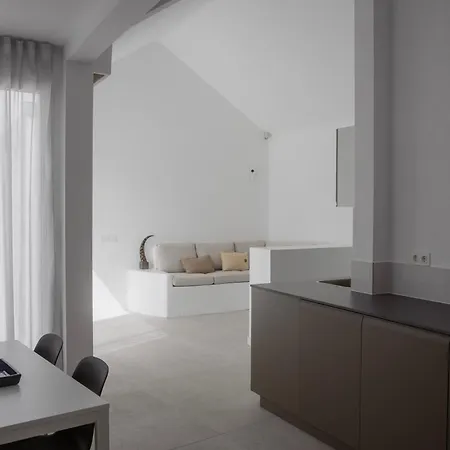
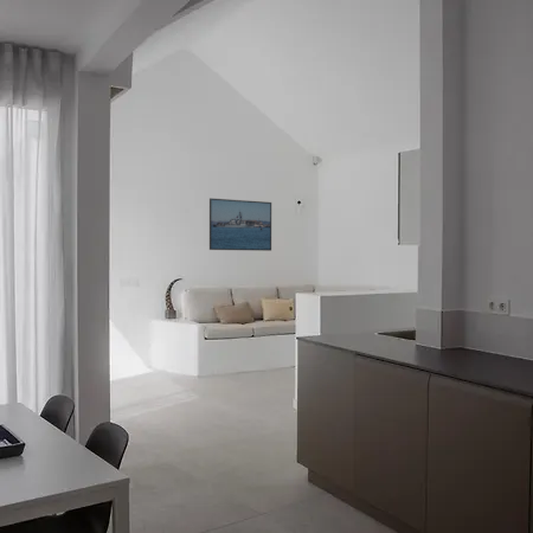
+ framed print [208,197,272,252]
